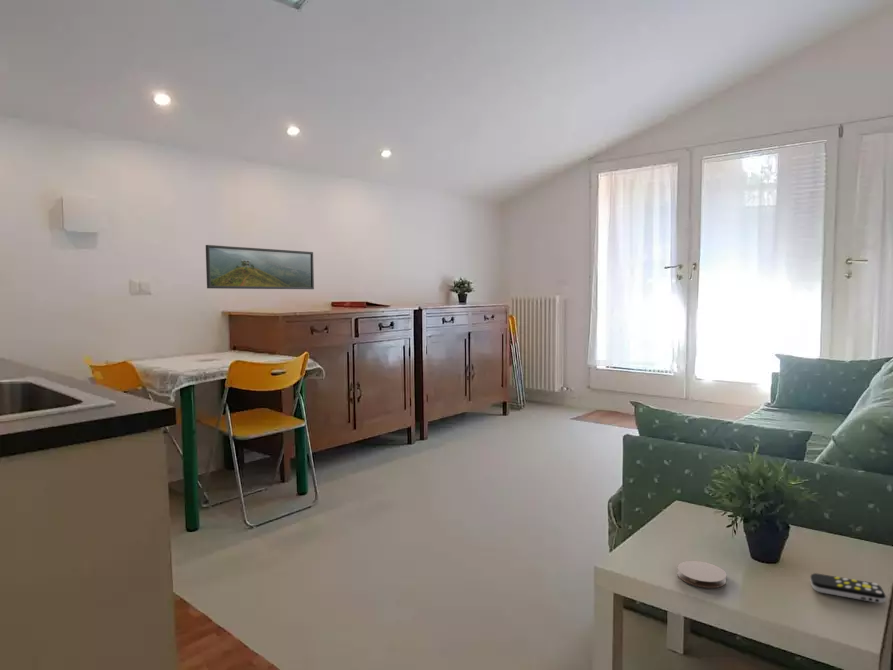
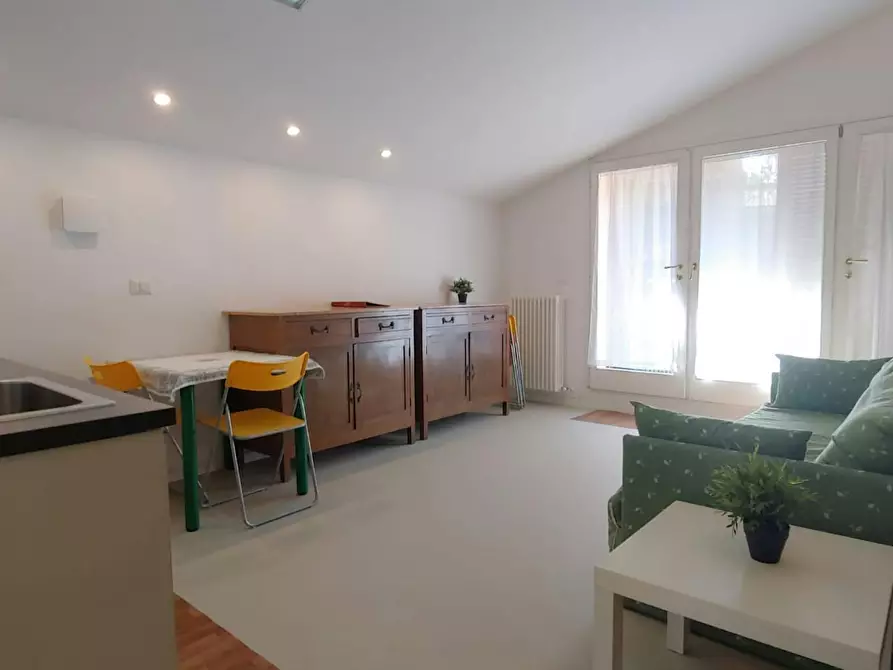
- coaster [677,560,727,589]
- remote control [809,572,887,604]
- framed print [205,244,315,290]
